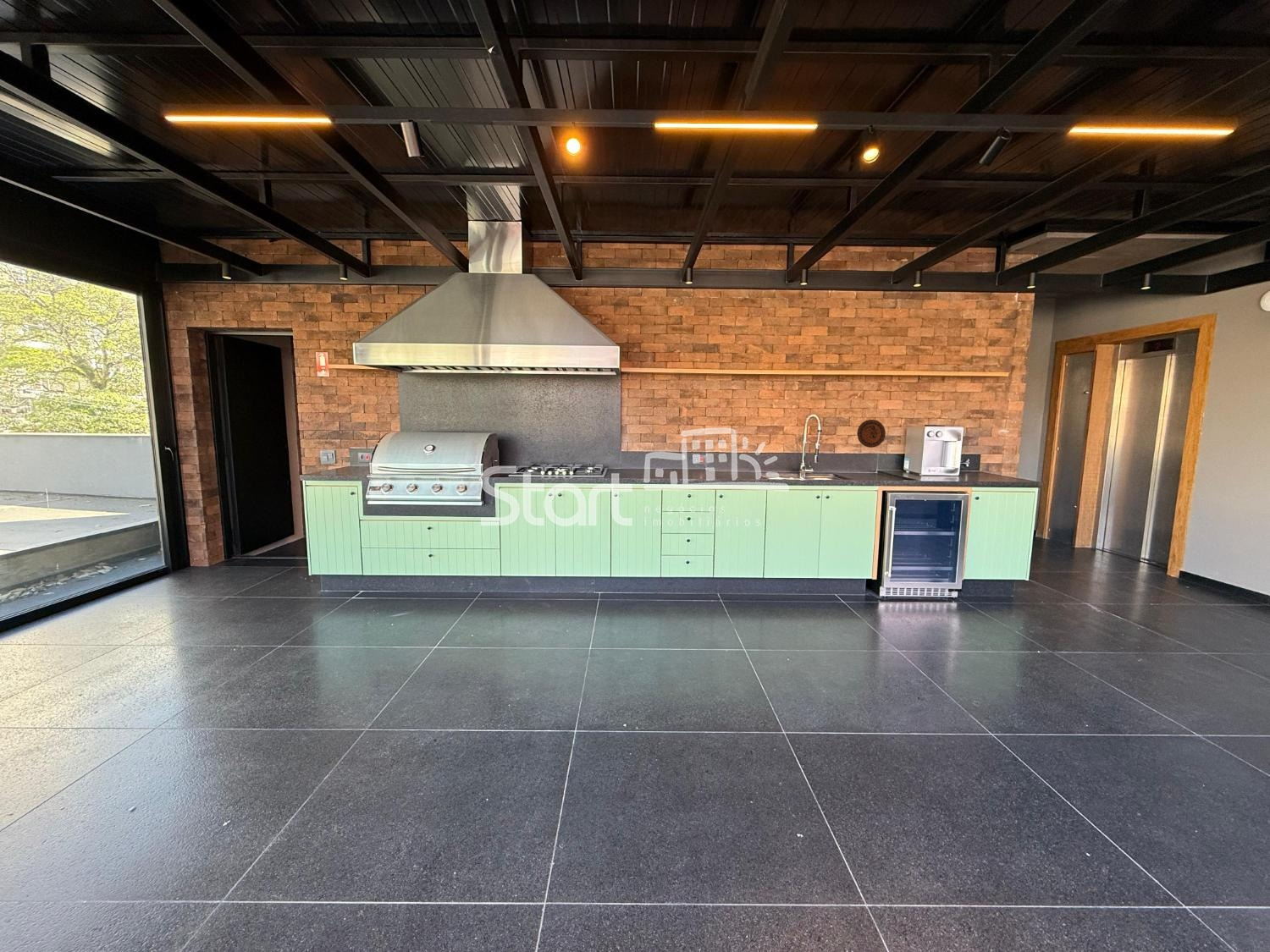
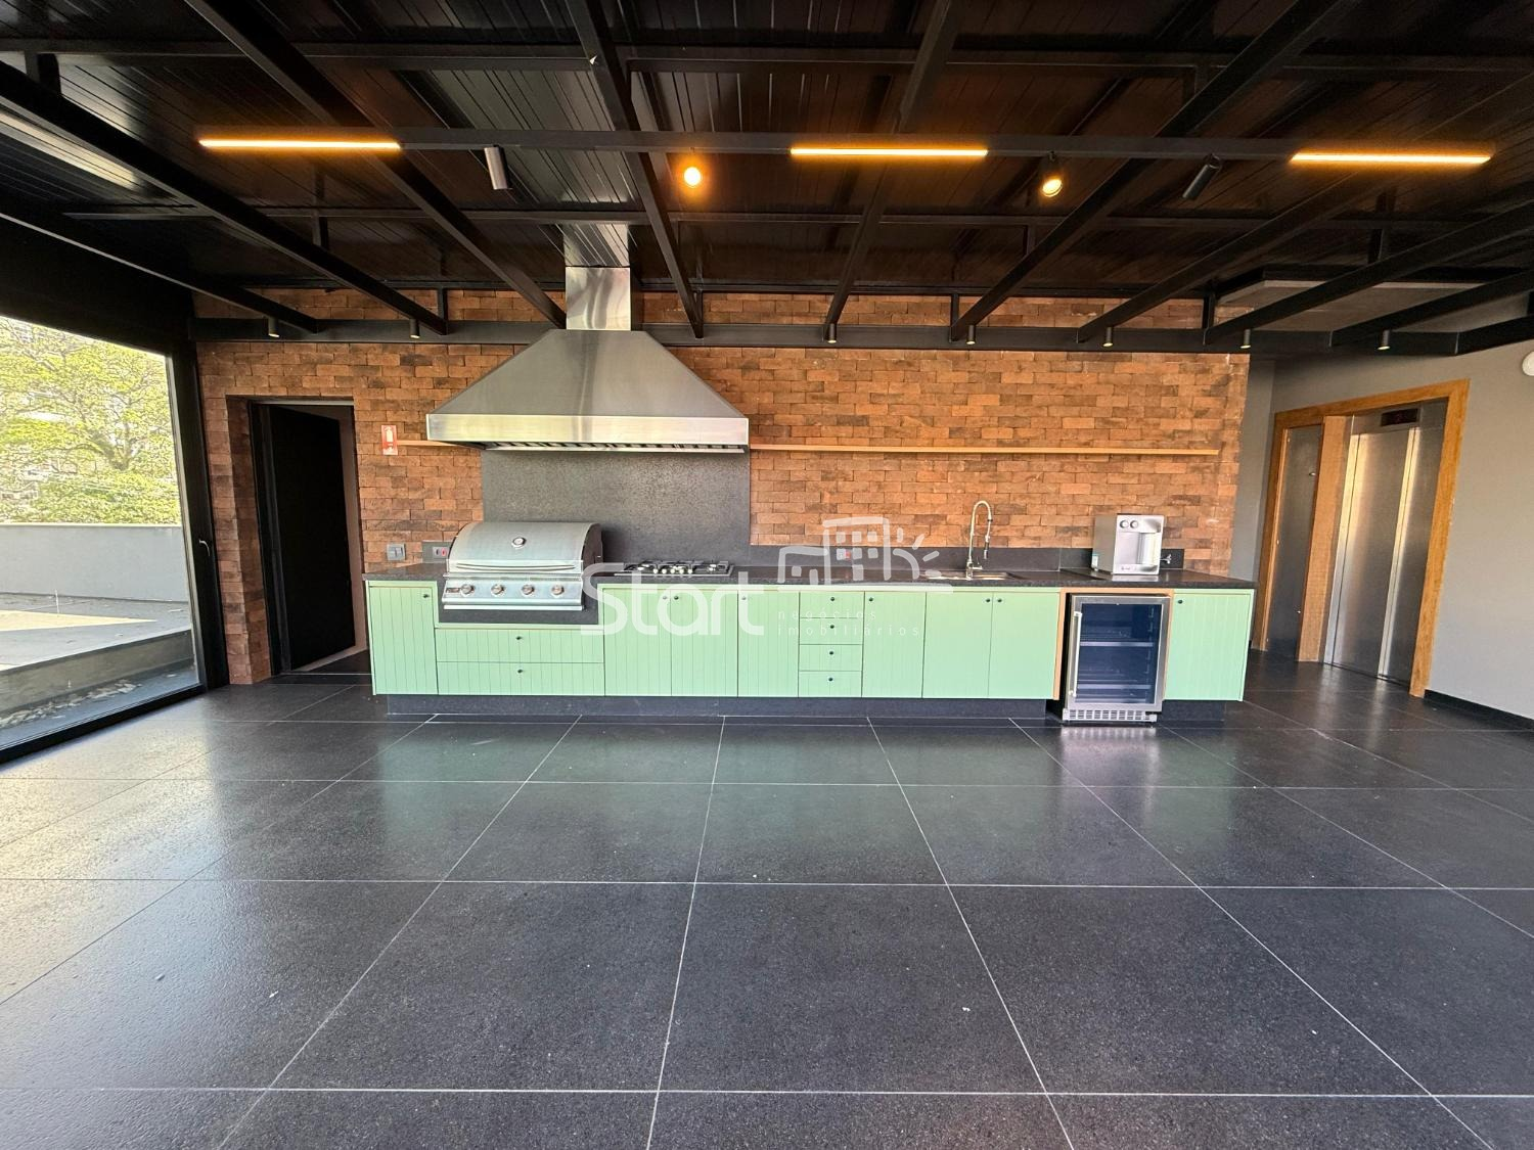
- decorative plate [856,419,886,448]
